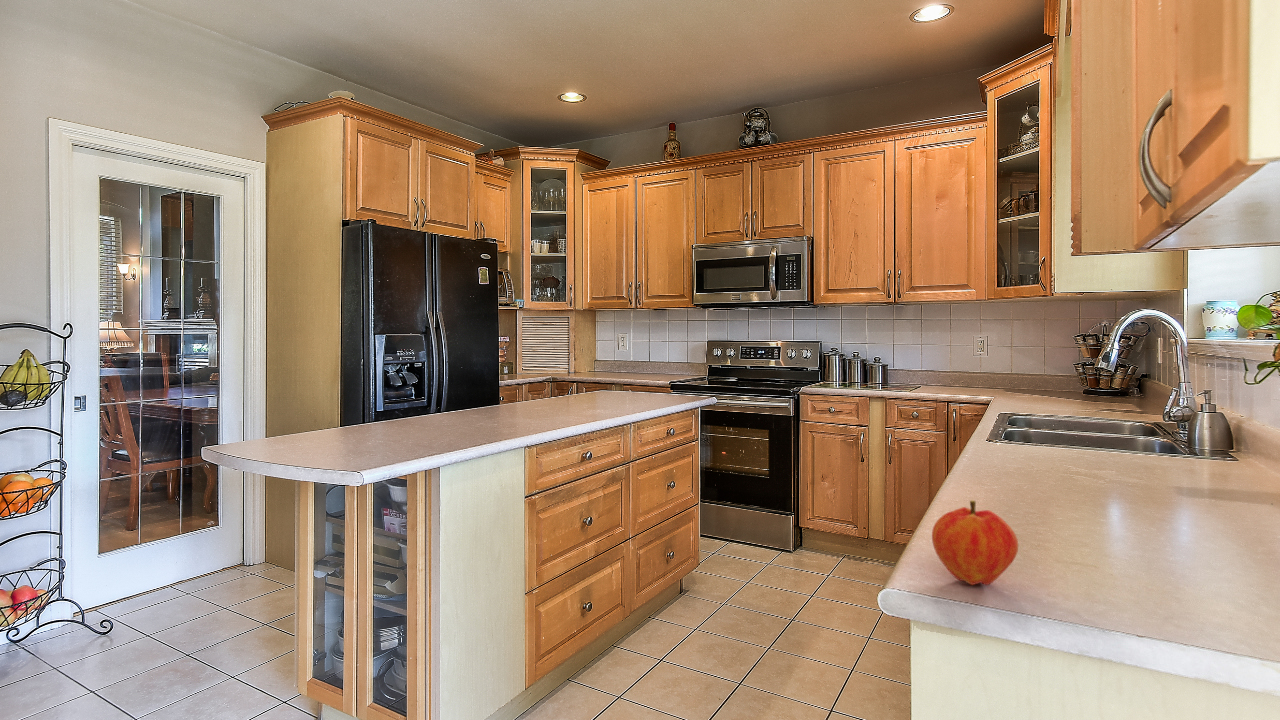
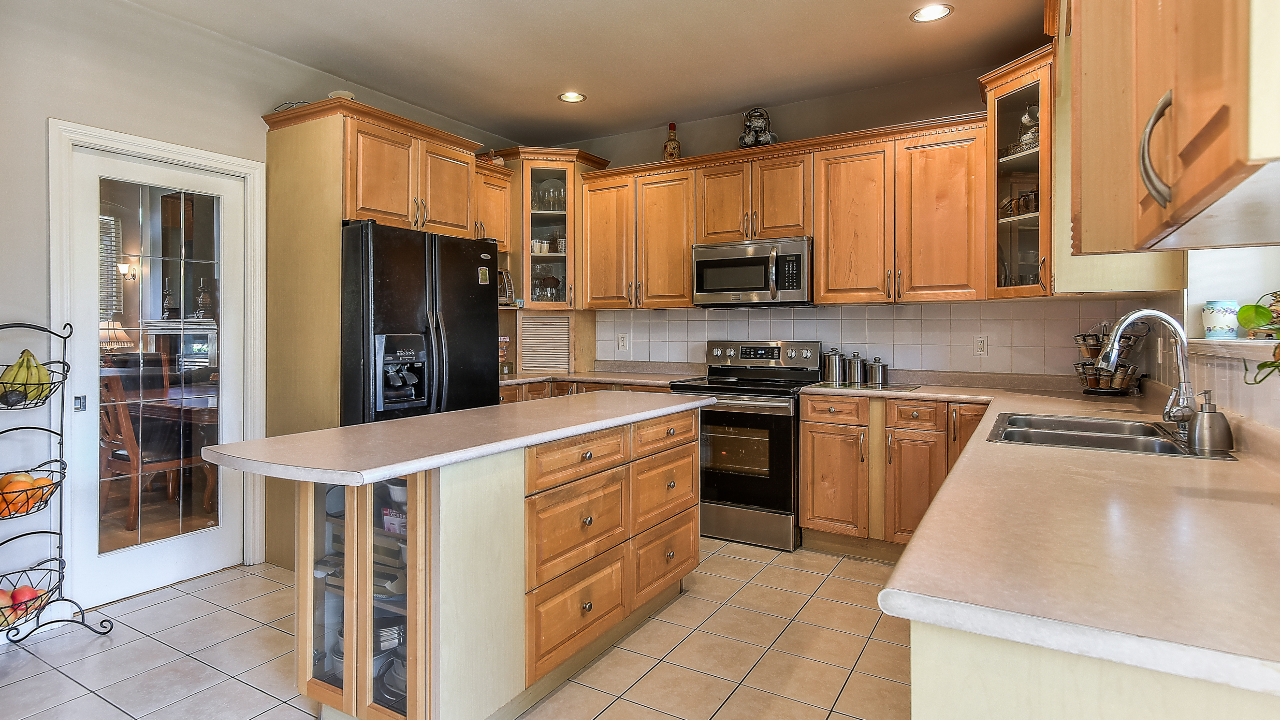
- fruit [931,499,1019,586]
